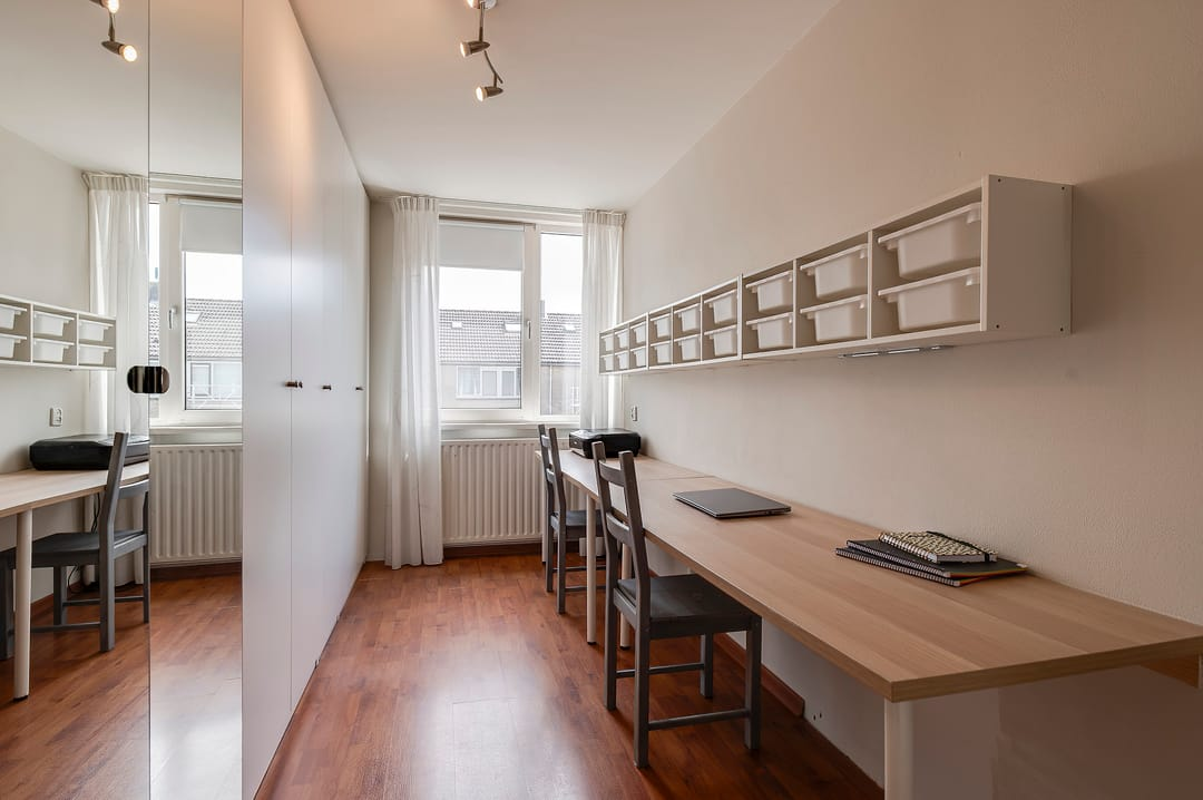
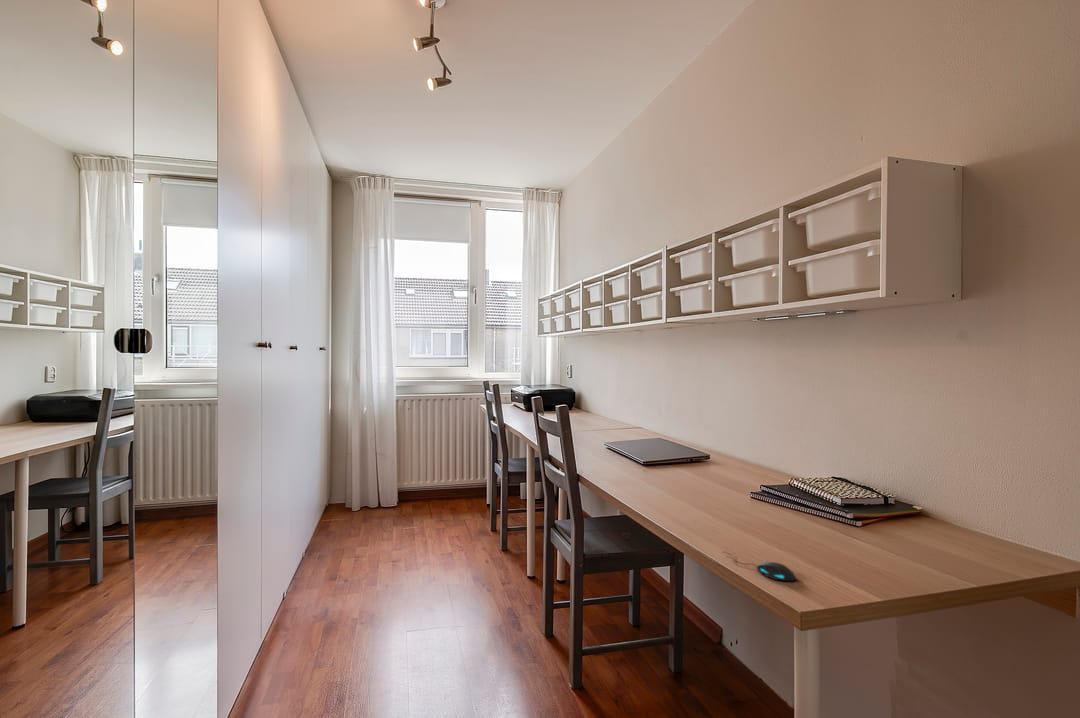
+ mouse [721,550,797,582]
